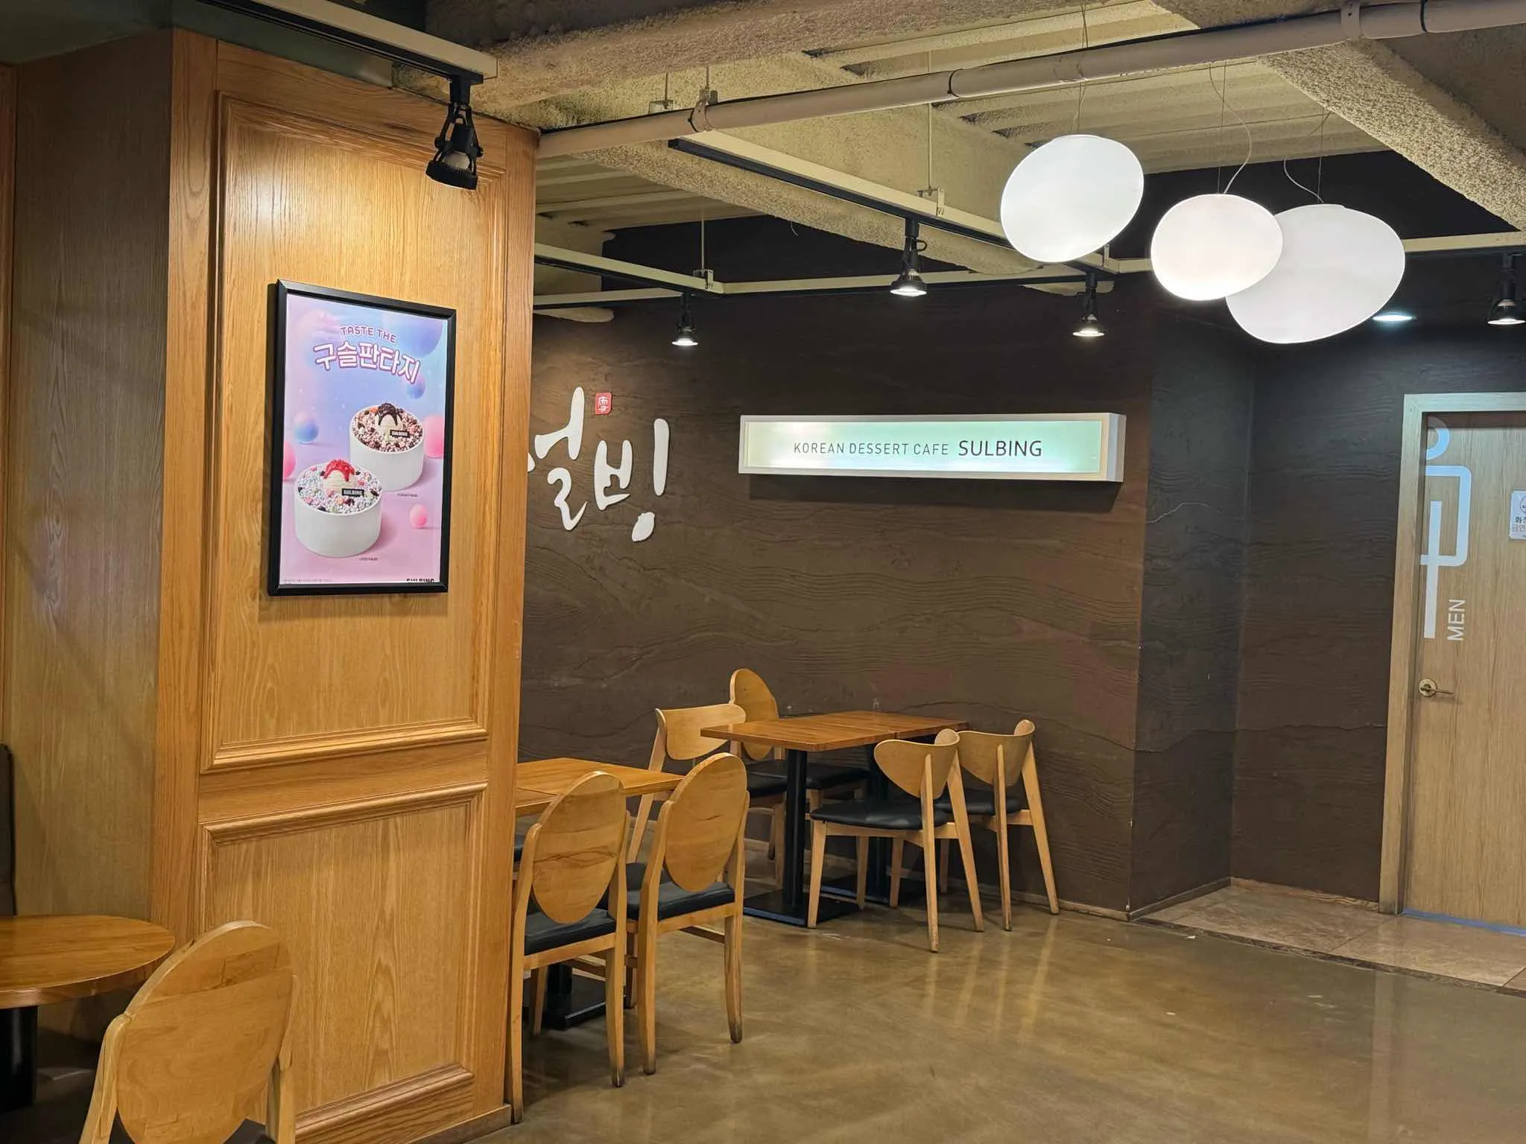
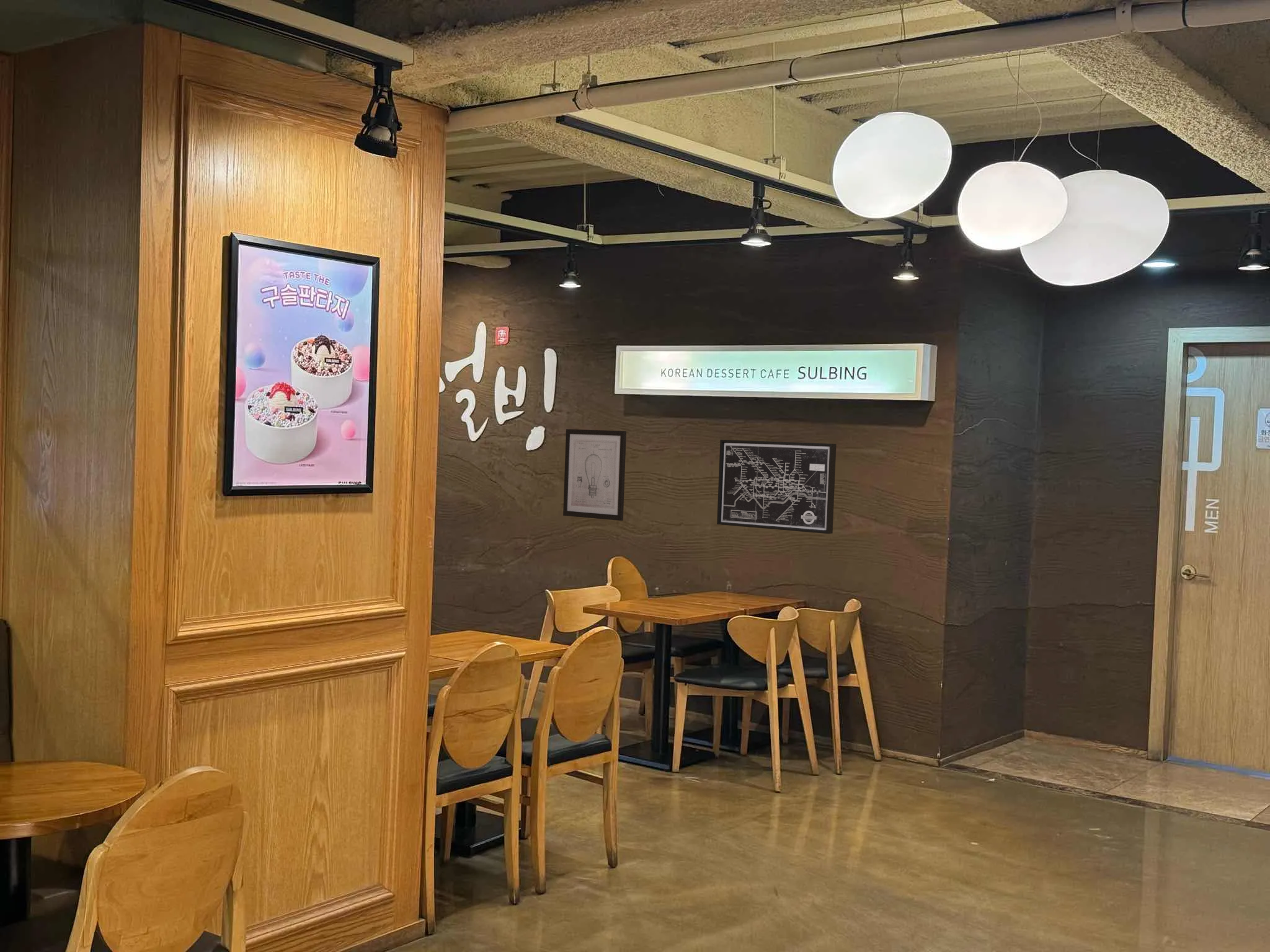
+ wall art [562,428,627,521]
+ wall art [716,439,837,534]
